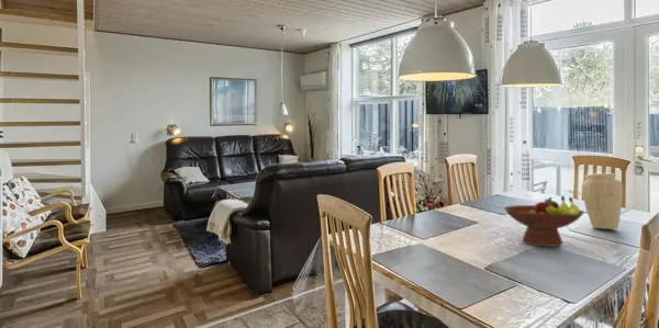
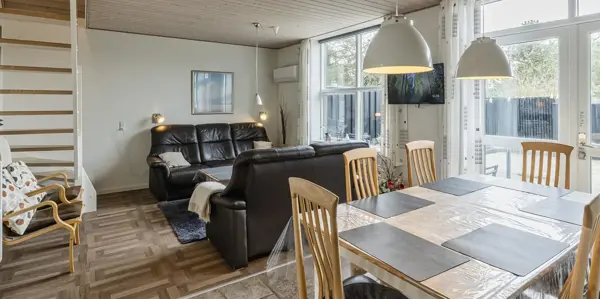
- vase [580,172,624,230]
- fruit bowl [503,195,585,248]
